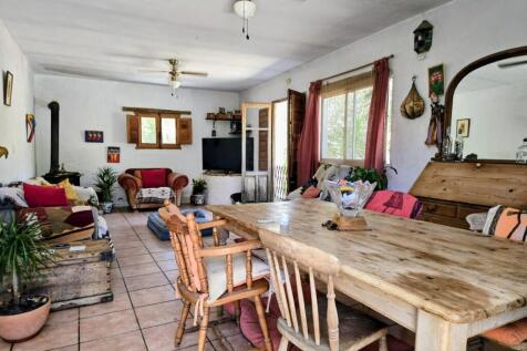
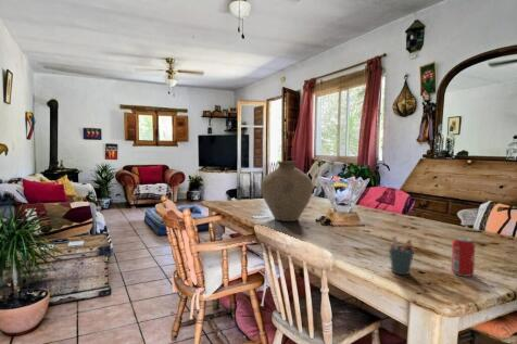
+ vase [261,161,314,222]
+ beverage can [450,235,476,278]
+ pen holder [388,234,415,276]
